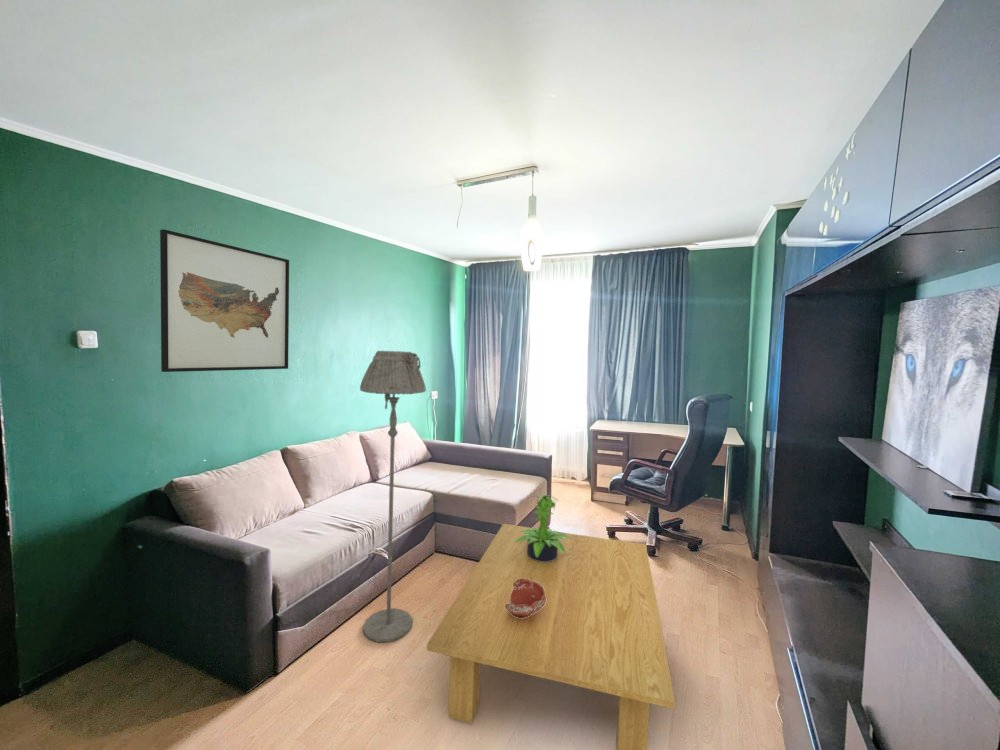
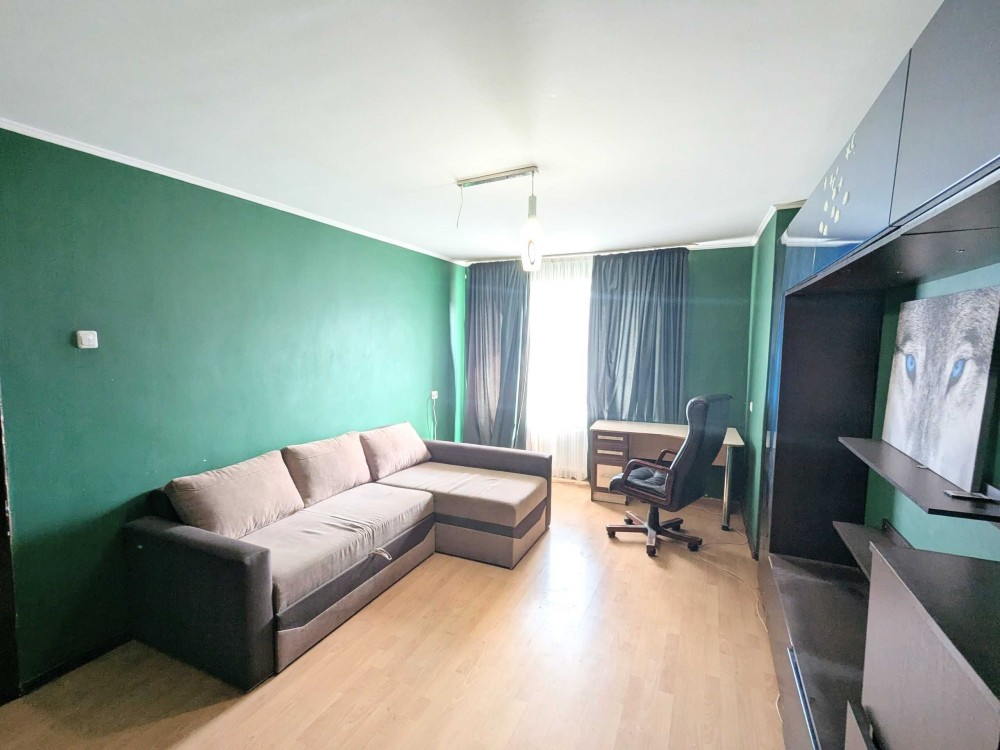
- wall art [159,228,290,373]
- potted plant [515,493,572,562]
- floor lamp [359,350,427,643]
- coffee table [426,523,677,750]
- ceramic bowl [505,578,546,618]
